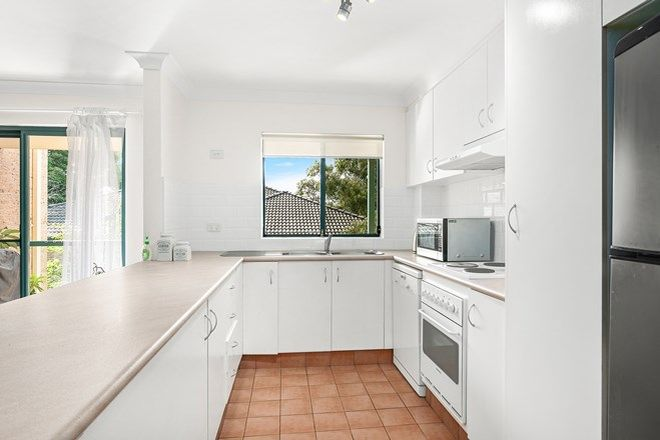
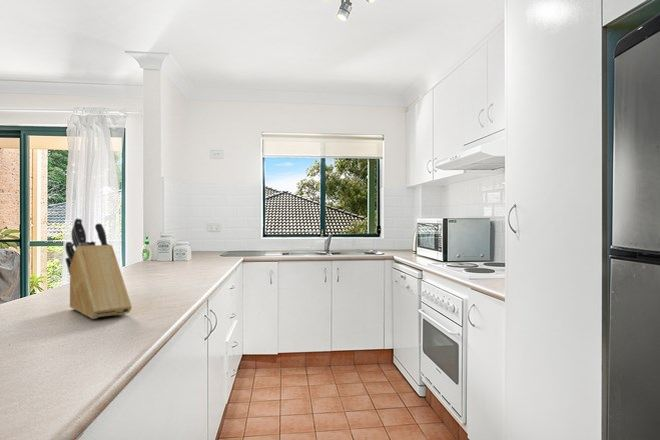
+ knife block [64,217,133,320]
